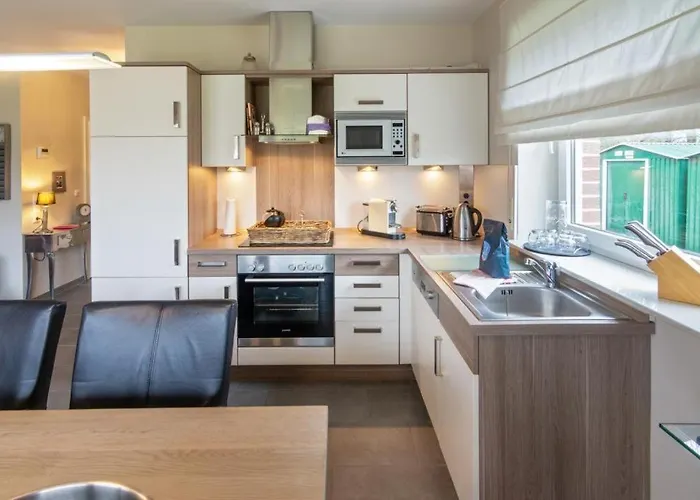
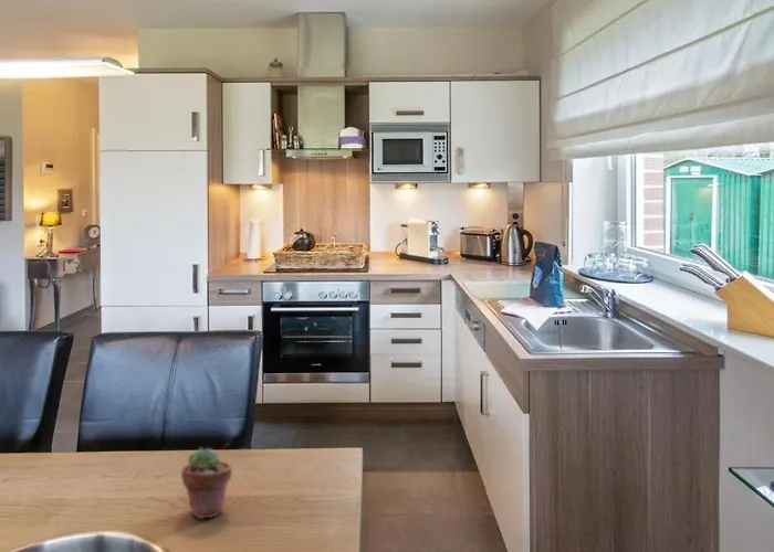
+ potted succulent [180,447,233,520]
